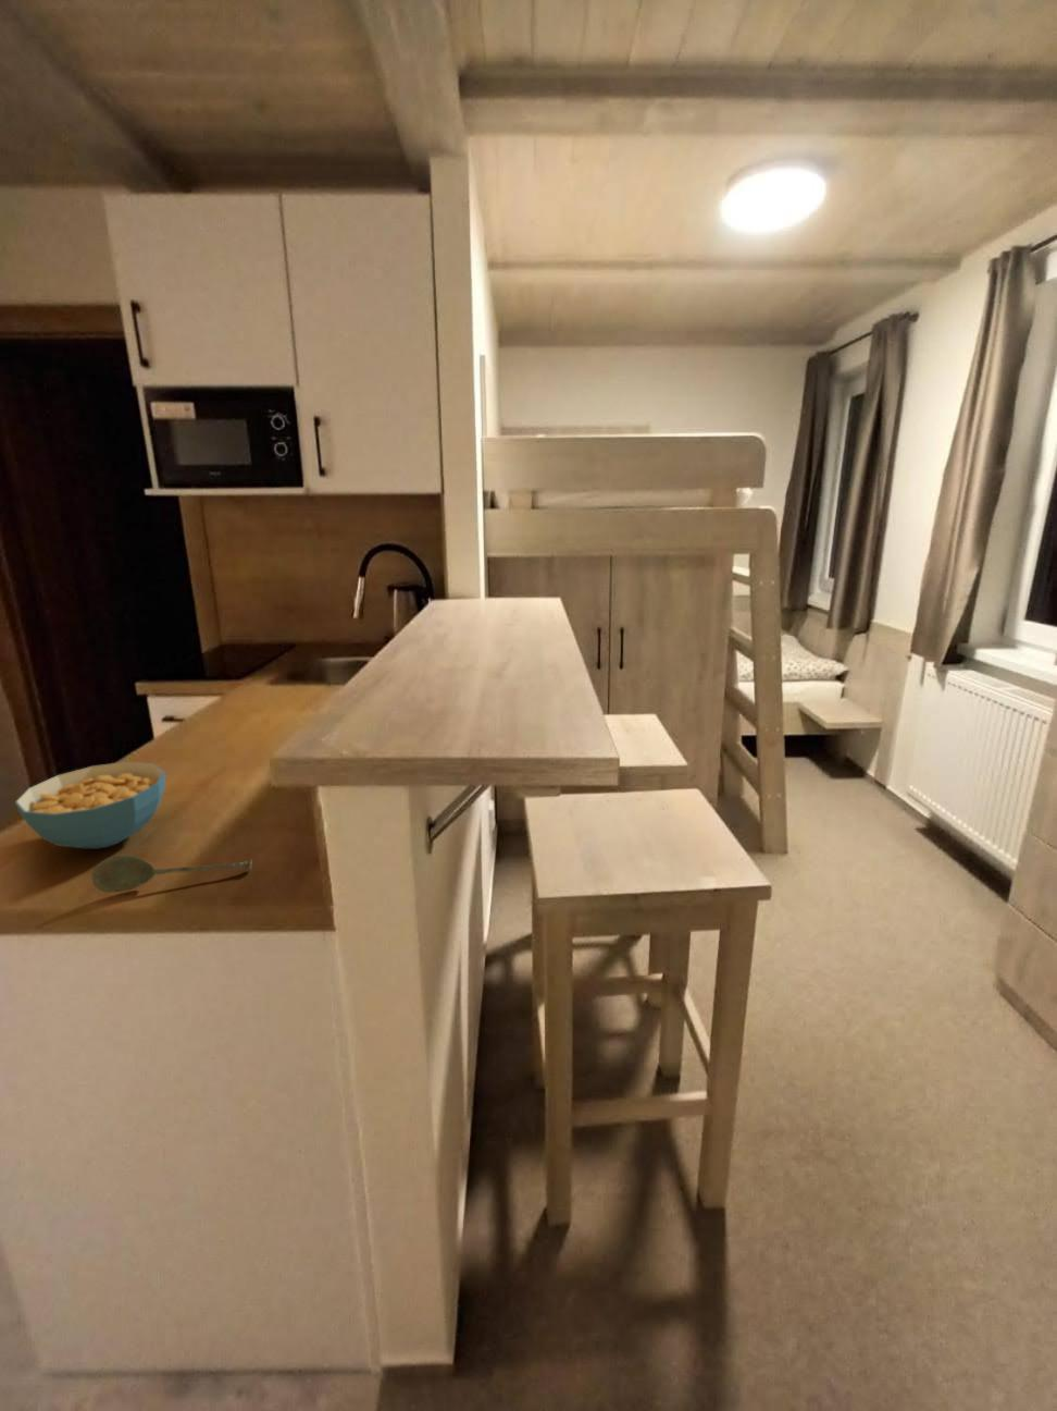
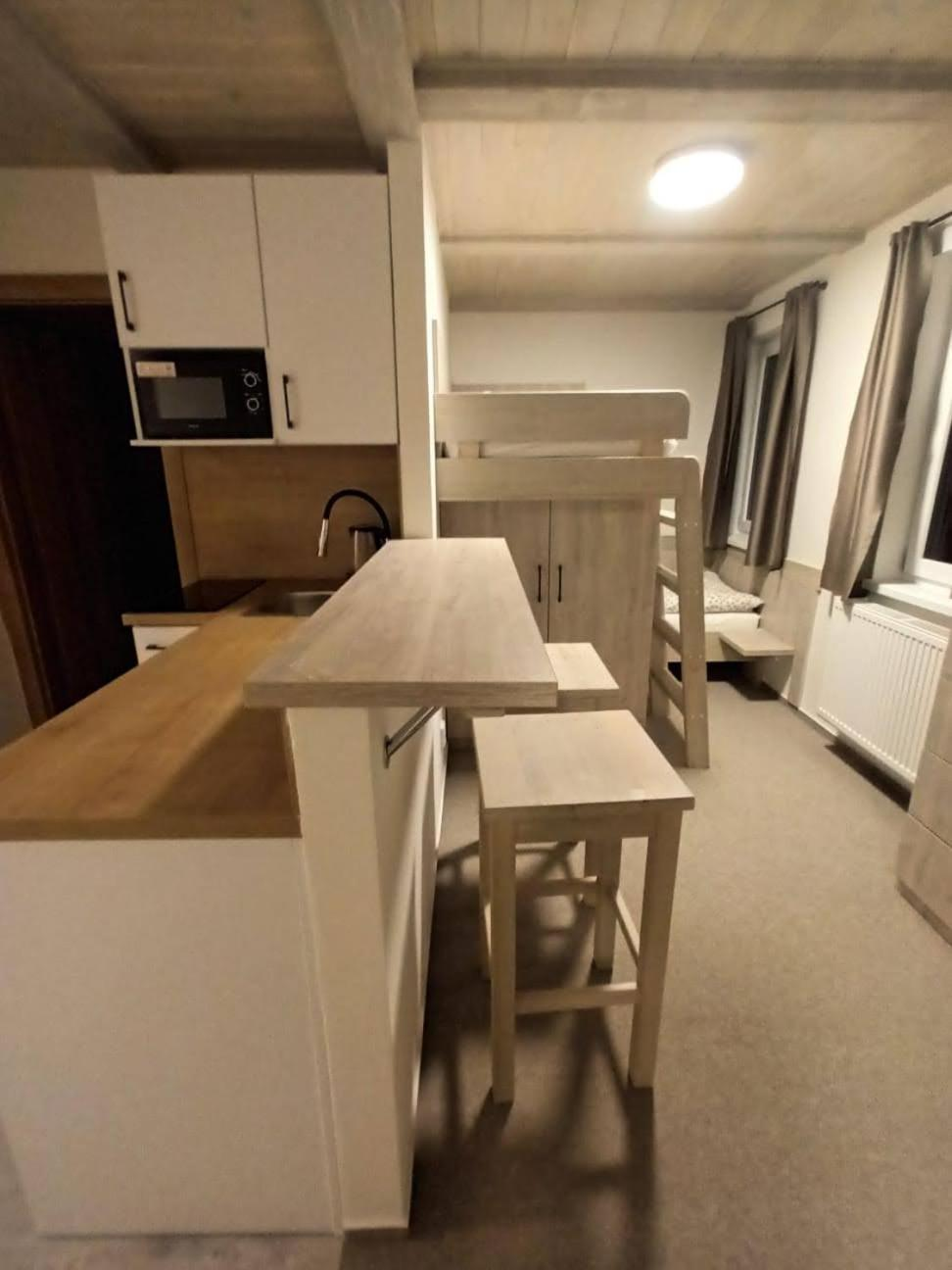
- soupspoon [91,853,252,894]
- cereal bowl [14,761,167,850]
